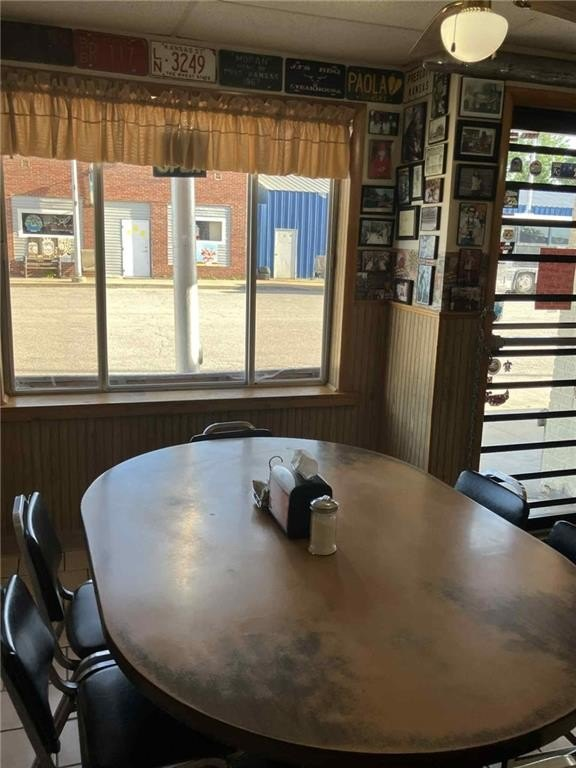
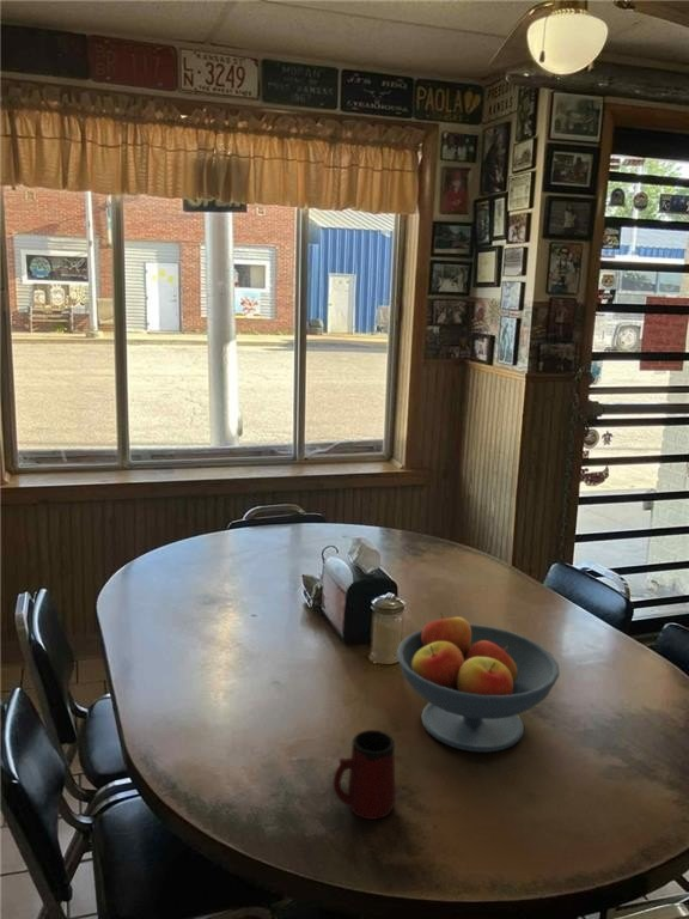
+ fruit bowl [396,610,560,754]
+ mug [331,729,397,821]
